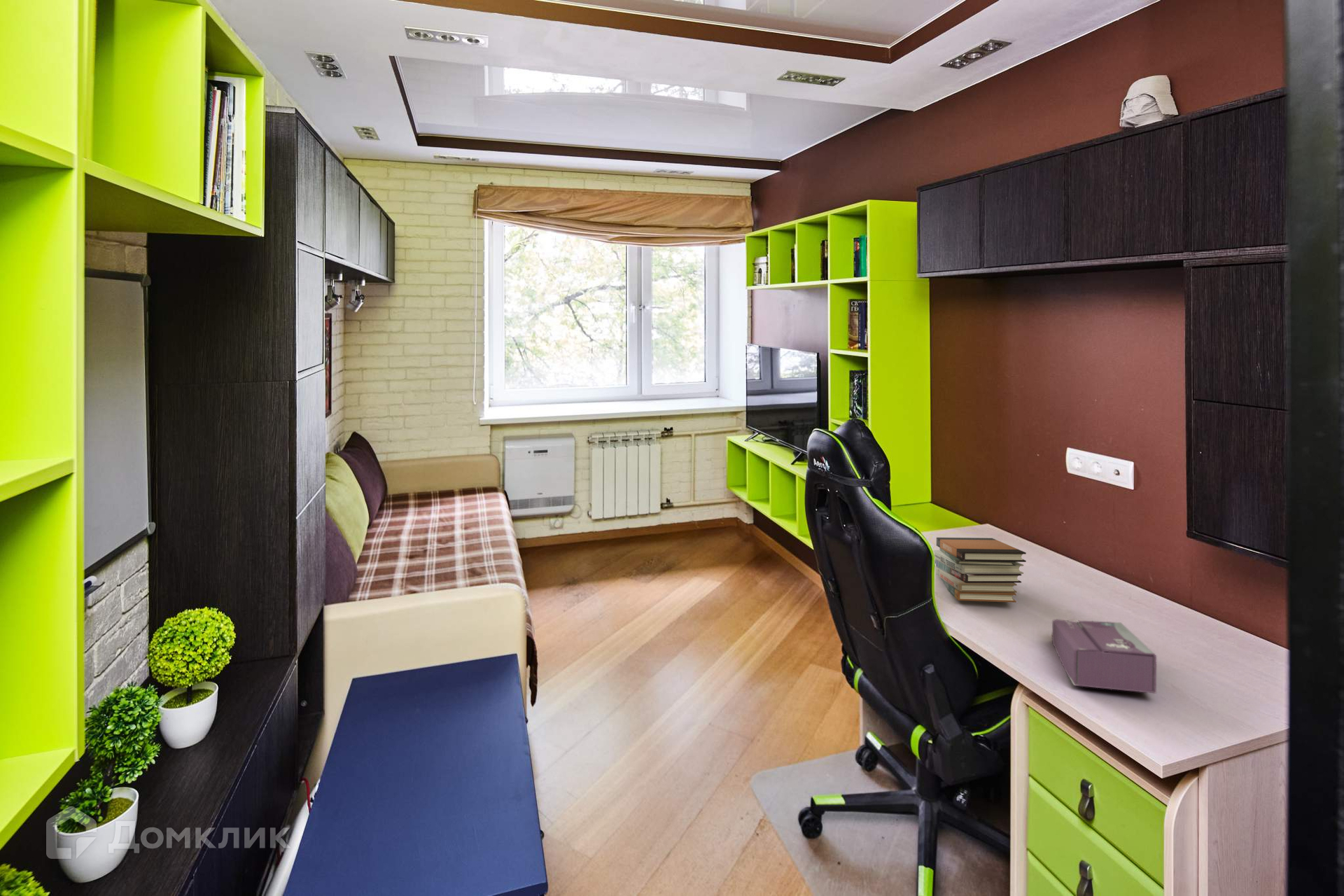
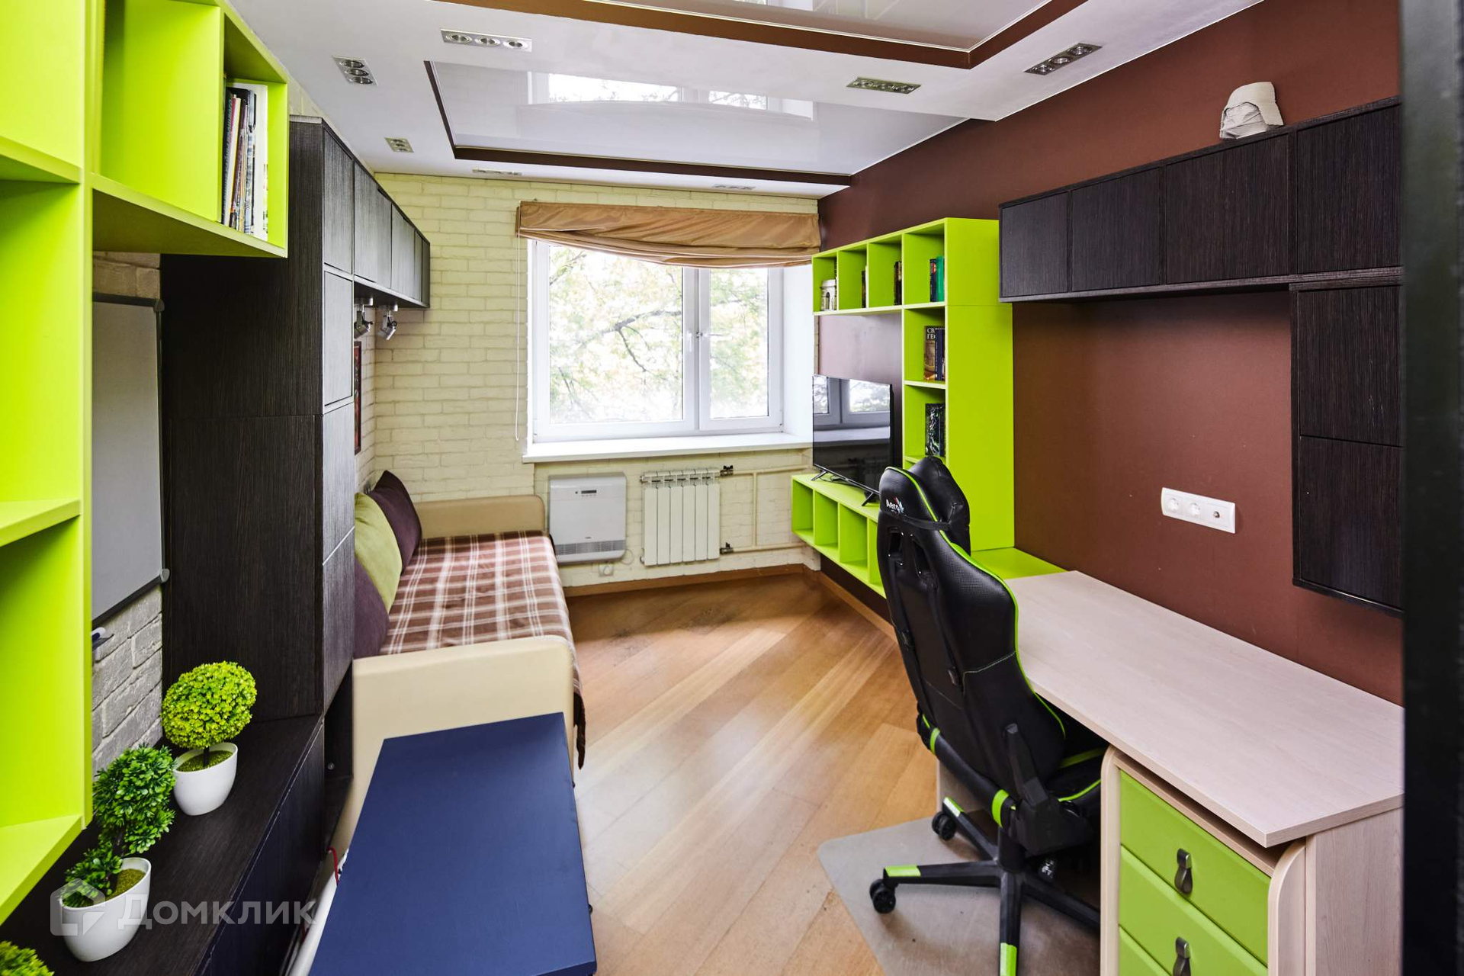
- book stack [933,537,1027,603]
- tissue box [1051,619,1157,694]
